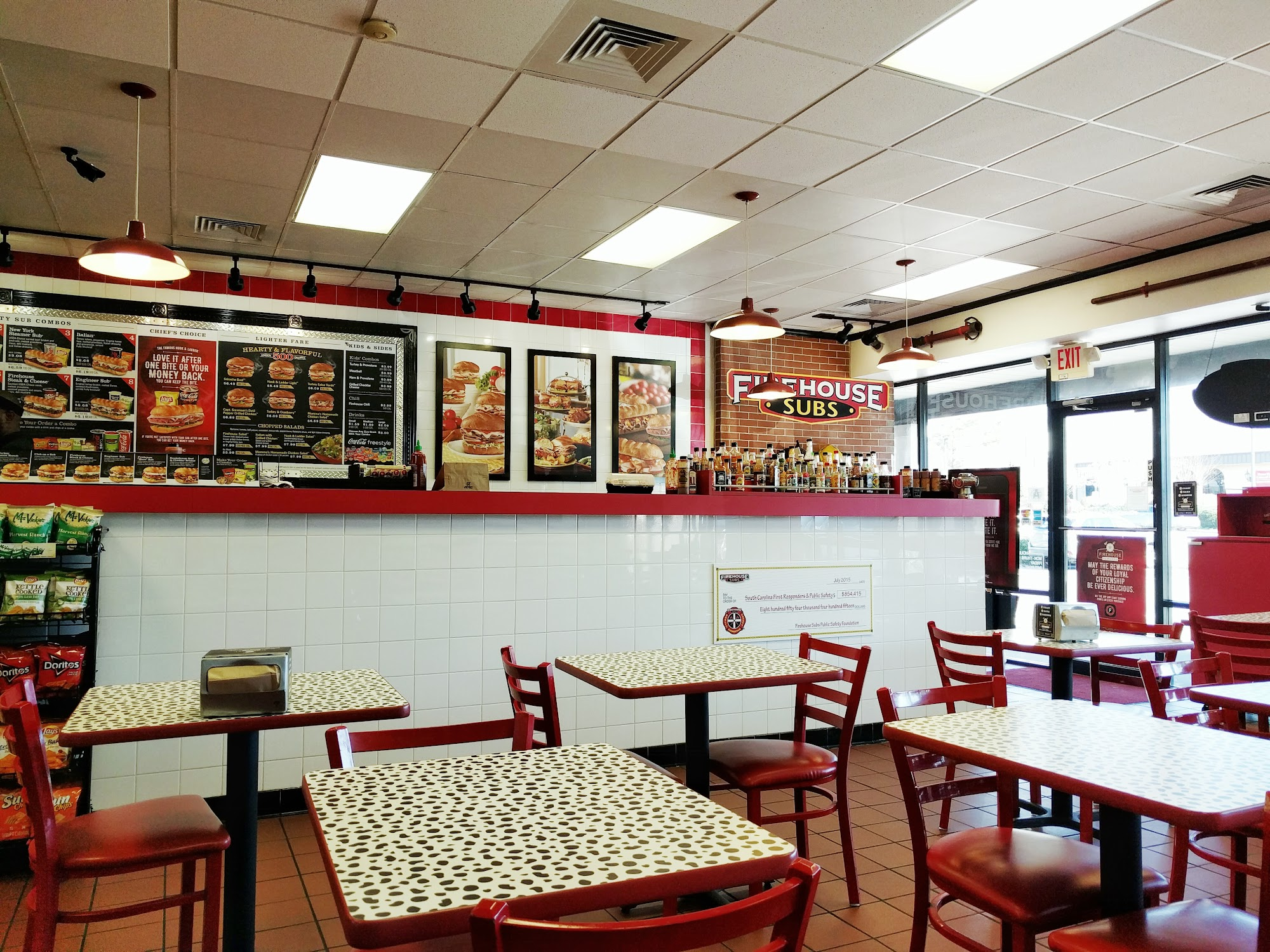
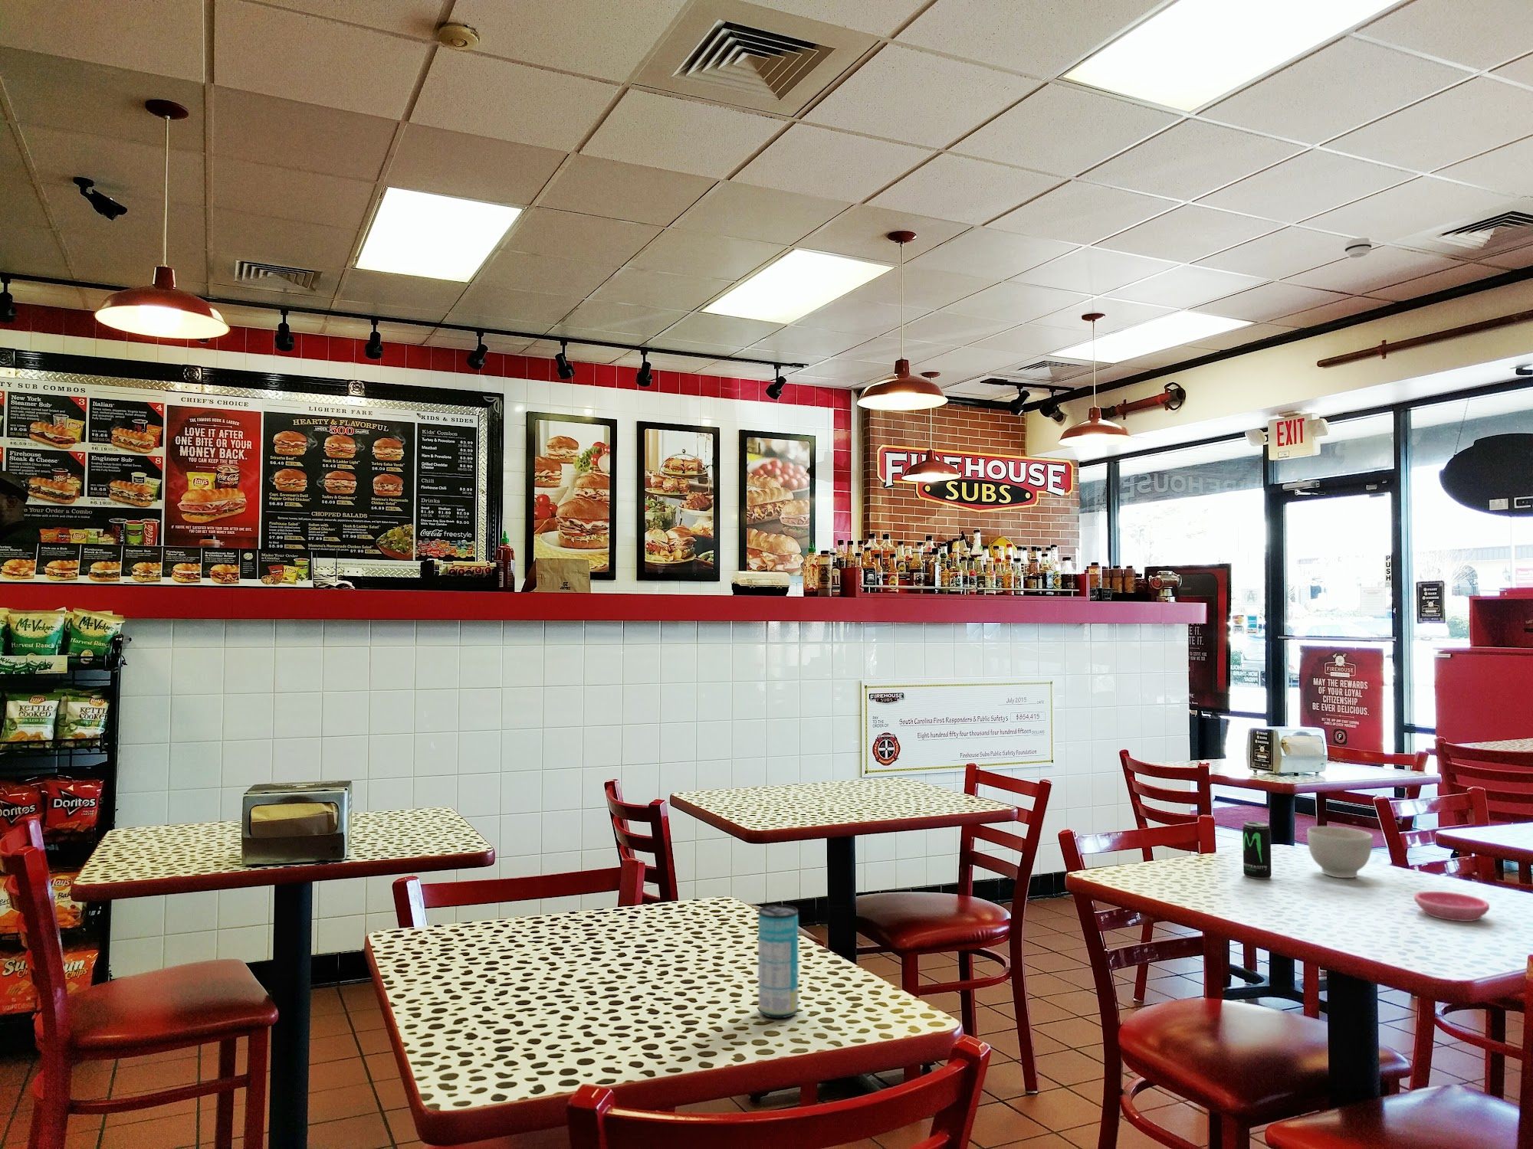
+ beverage can [1242,821,1272,880]
+ bowl [1306,826,1374,879]
+ saucer [1413,891,1490,922]
+ smoke detector [1343,238,1372,259]
+ beverage can [757,904,799,1019]
